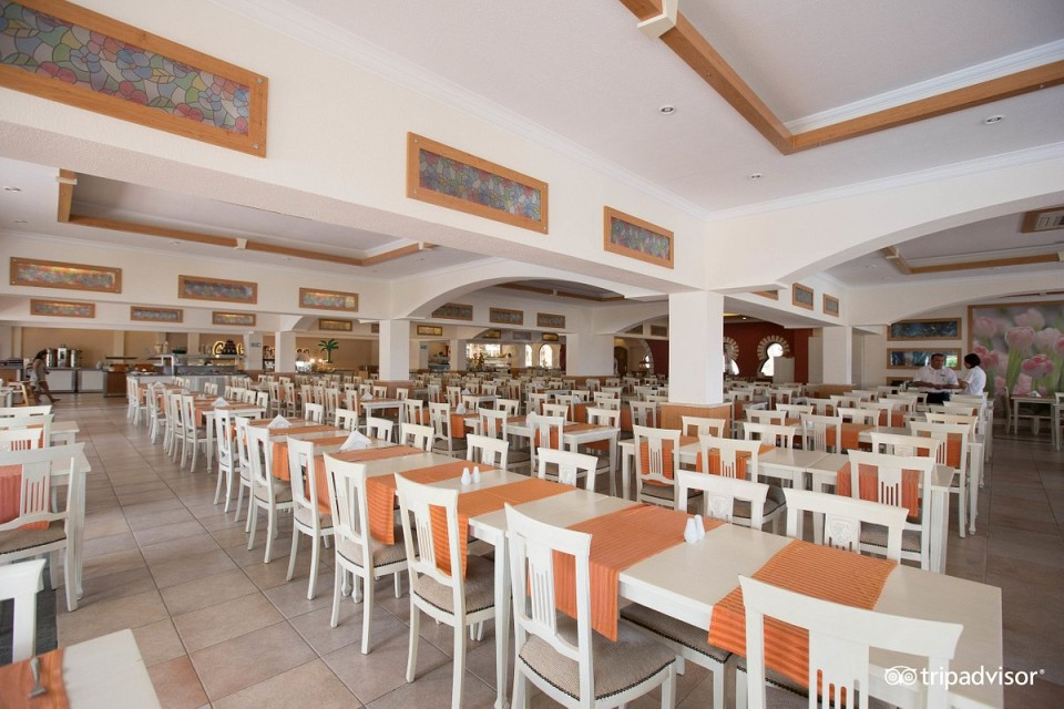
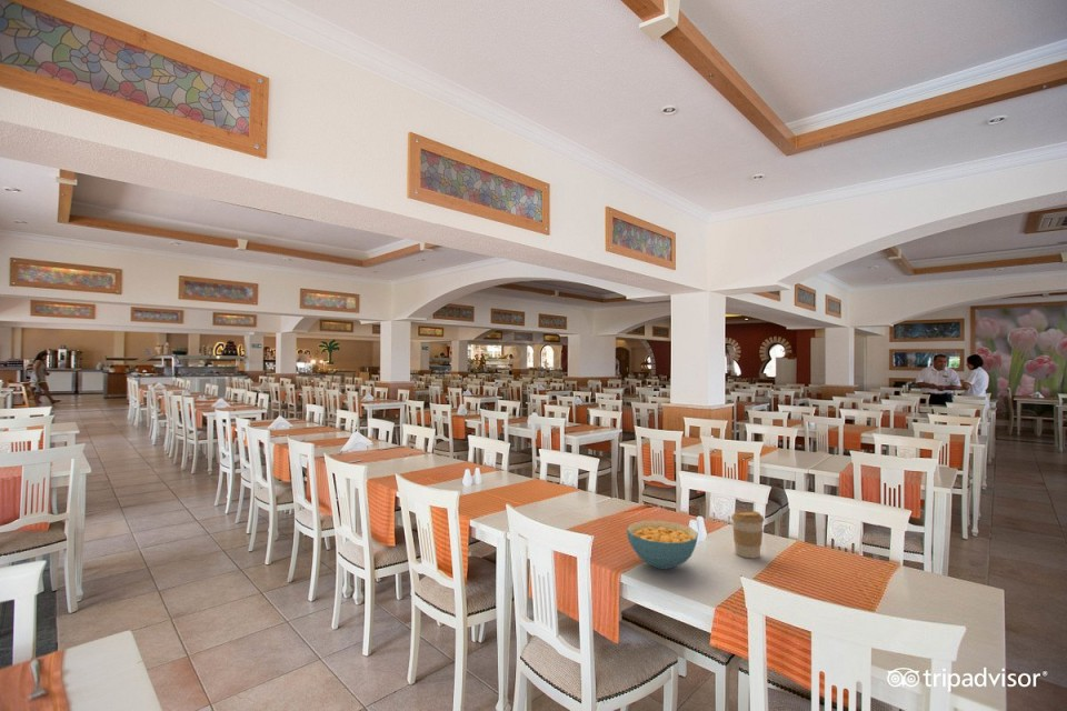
+ coffee cup [730,510,766,559]
+ cereal bowl [626,520,699,570]
